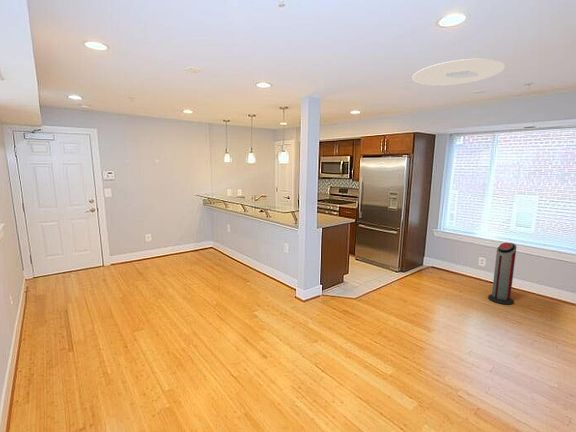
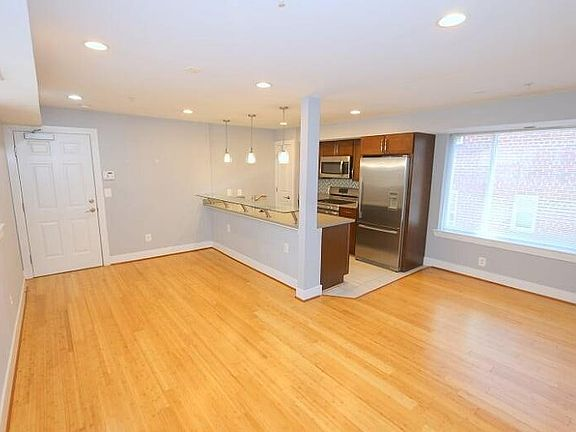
- ceiling light [411,58,506,87]
- air purifier [487,242,517,306]
